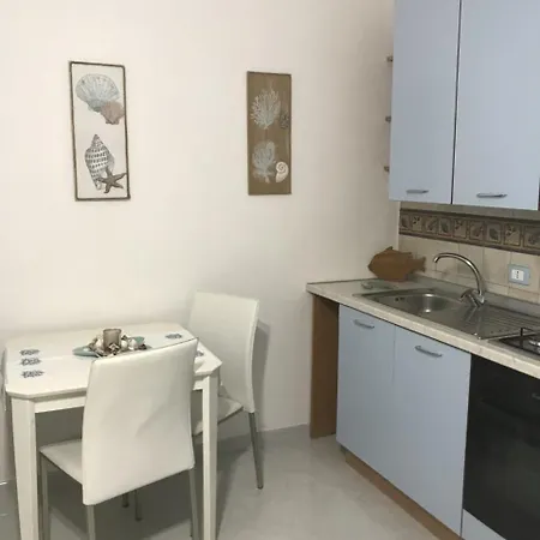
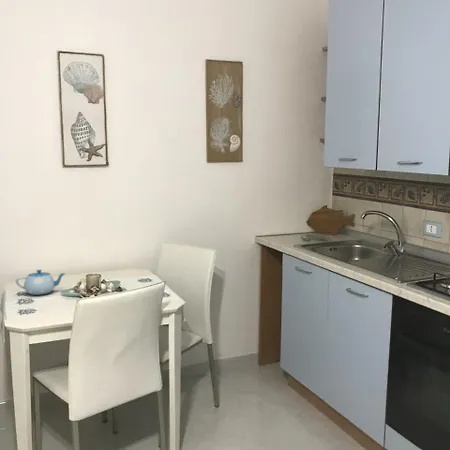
+ chinaware [15,269,67,296]
